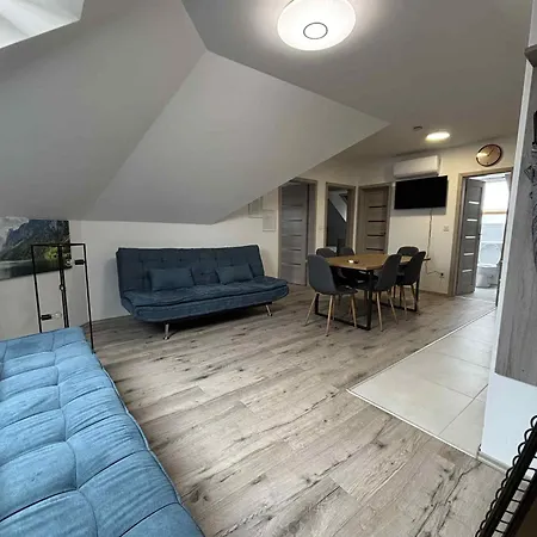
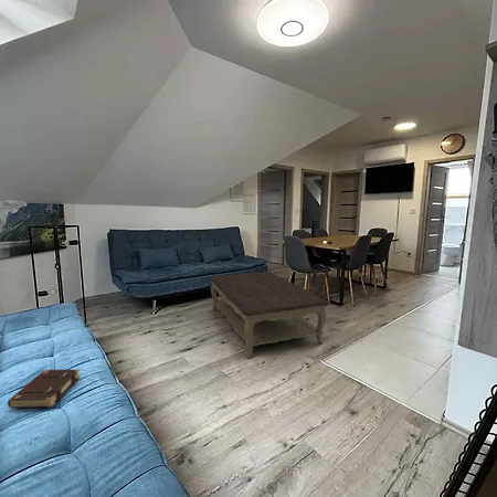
+ coffee table [209,271,330,359]
+ book [7,368,81,409]
